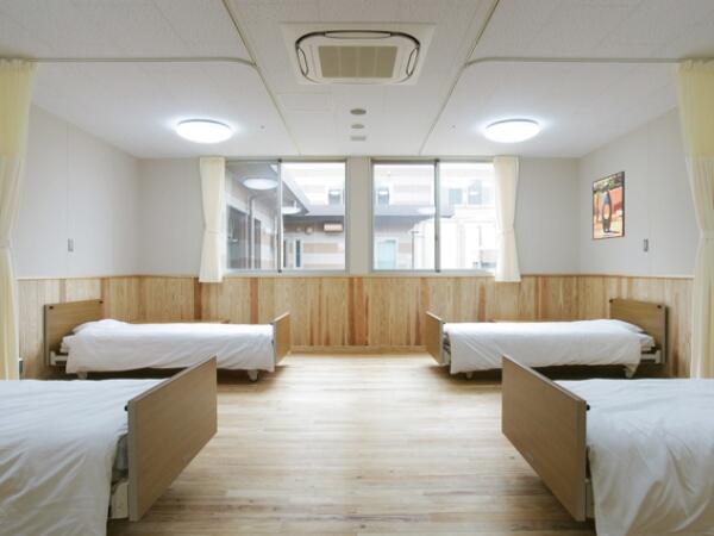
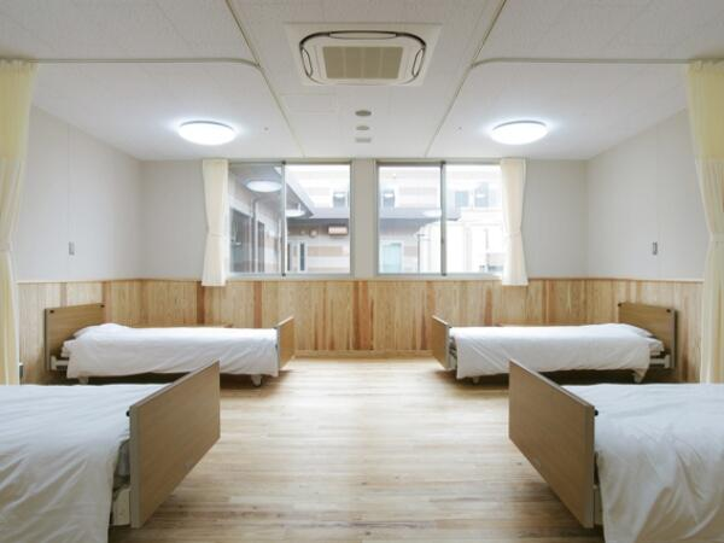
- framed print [591,170,626,241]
